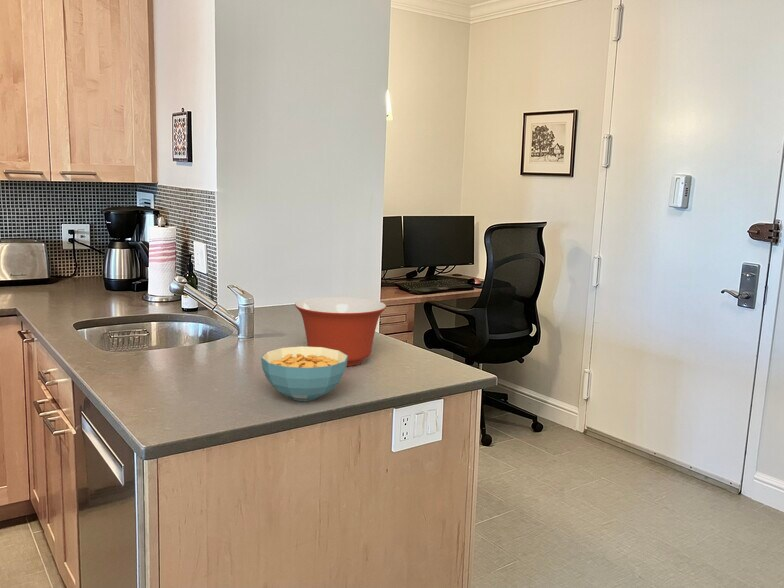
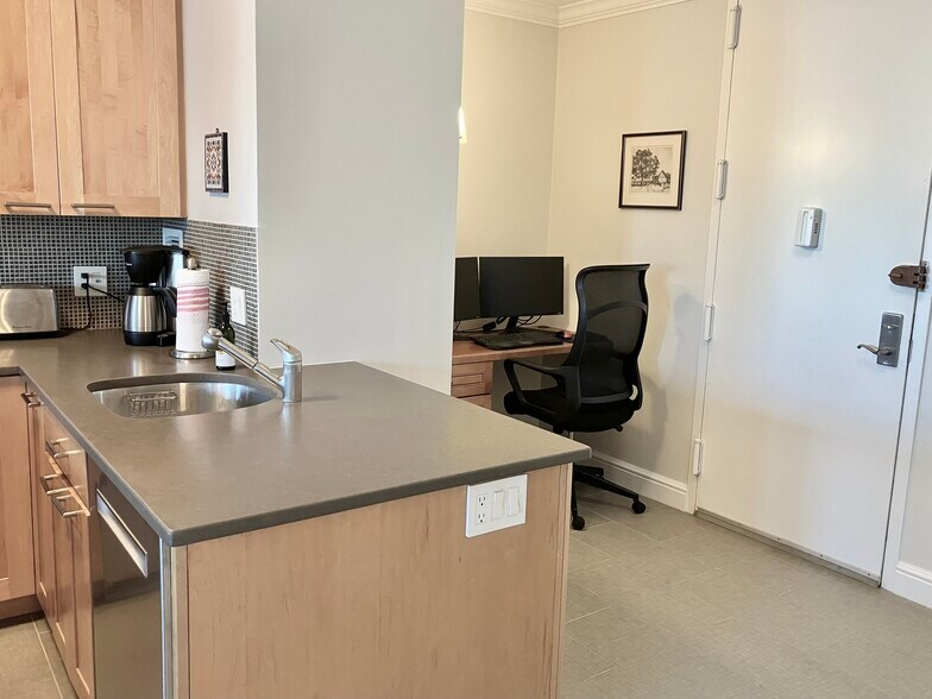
- mixing bowl [294,296,387,367]
- cereal bowl [260,345,348,402]
